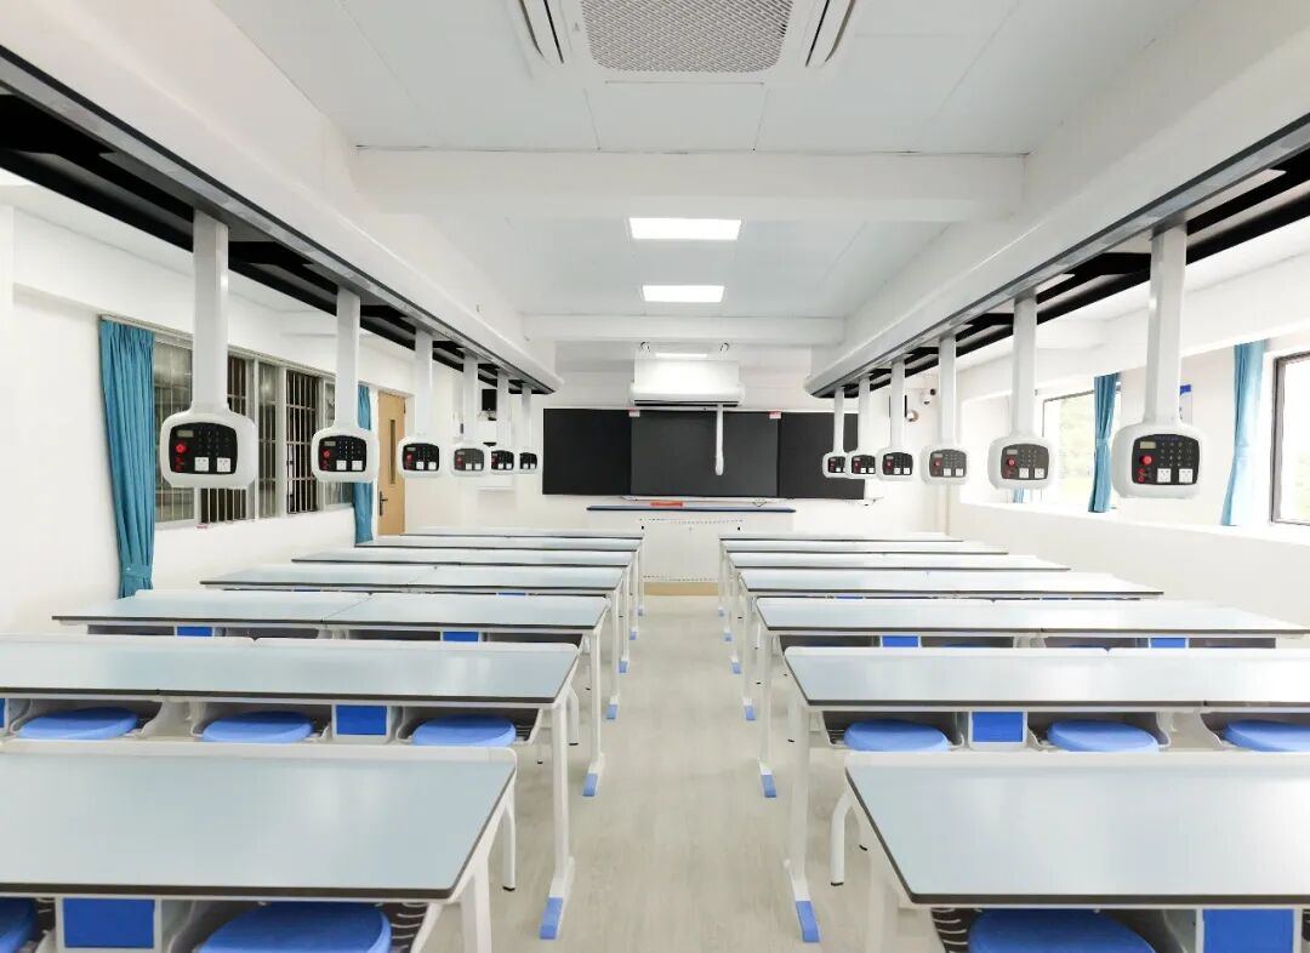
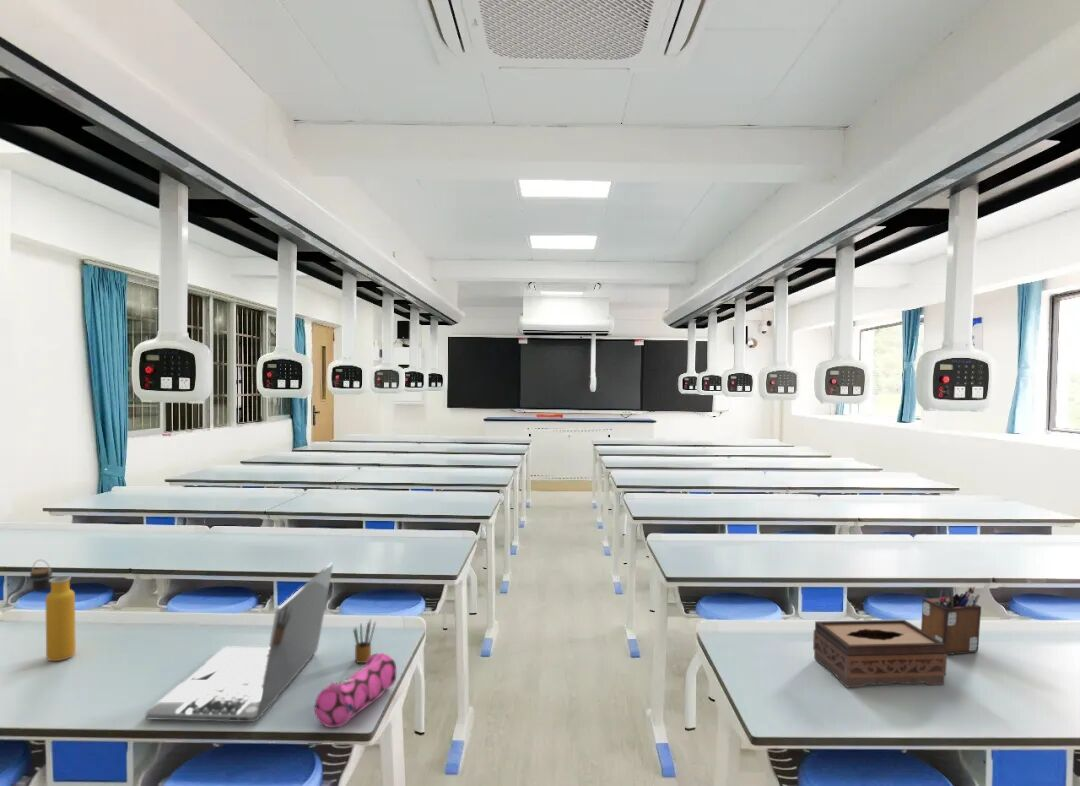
+ laptop [145,562,334,723]
+ desk organizer [920,586,982,656]
+ pencil box [352,617,377,664]
+ tissue box [812,619,948,688]
+ pencil case [314,652,398,729]
+ water bottle [29,559,77,662]
